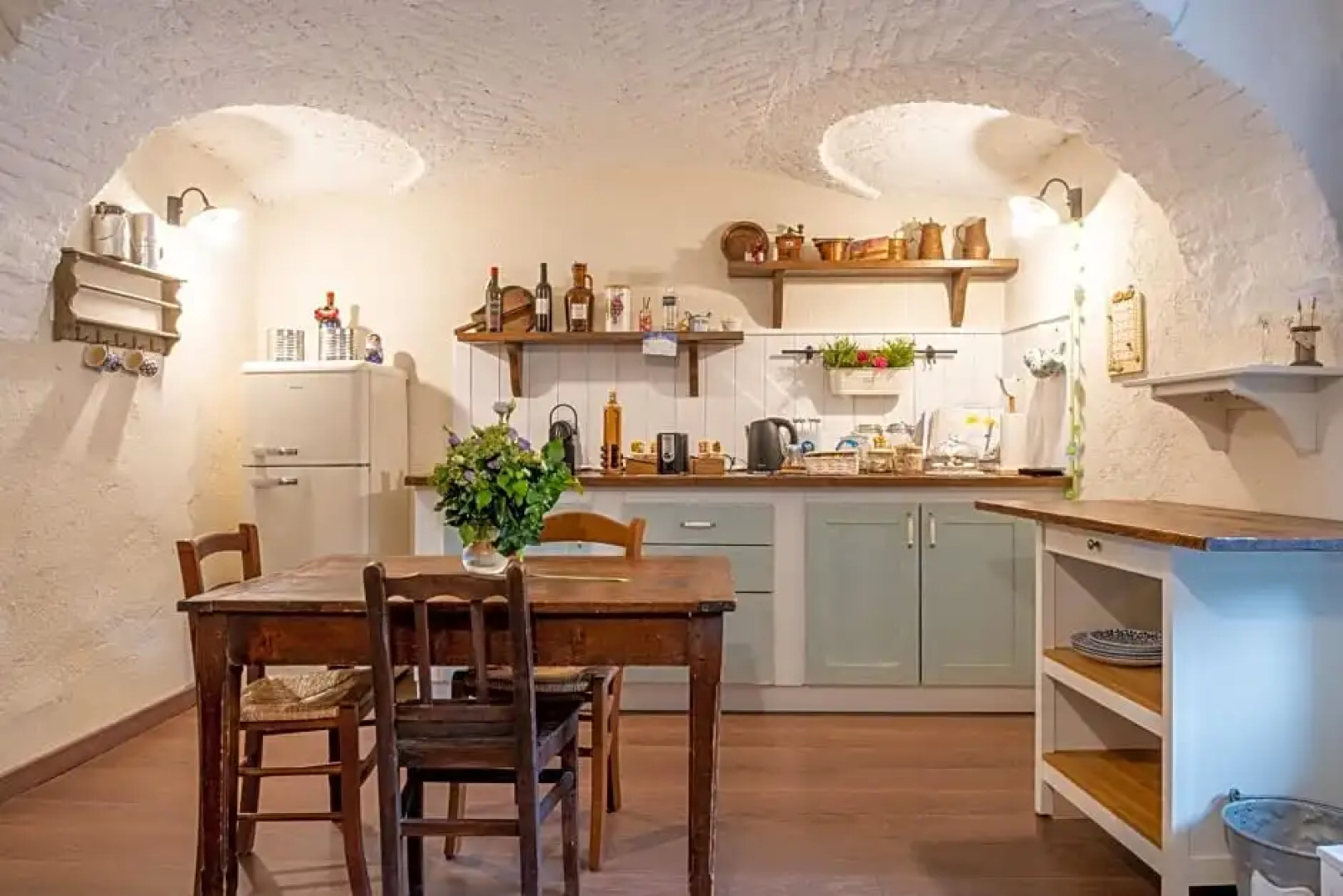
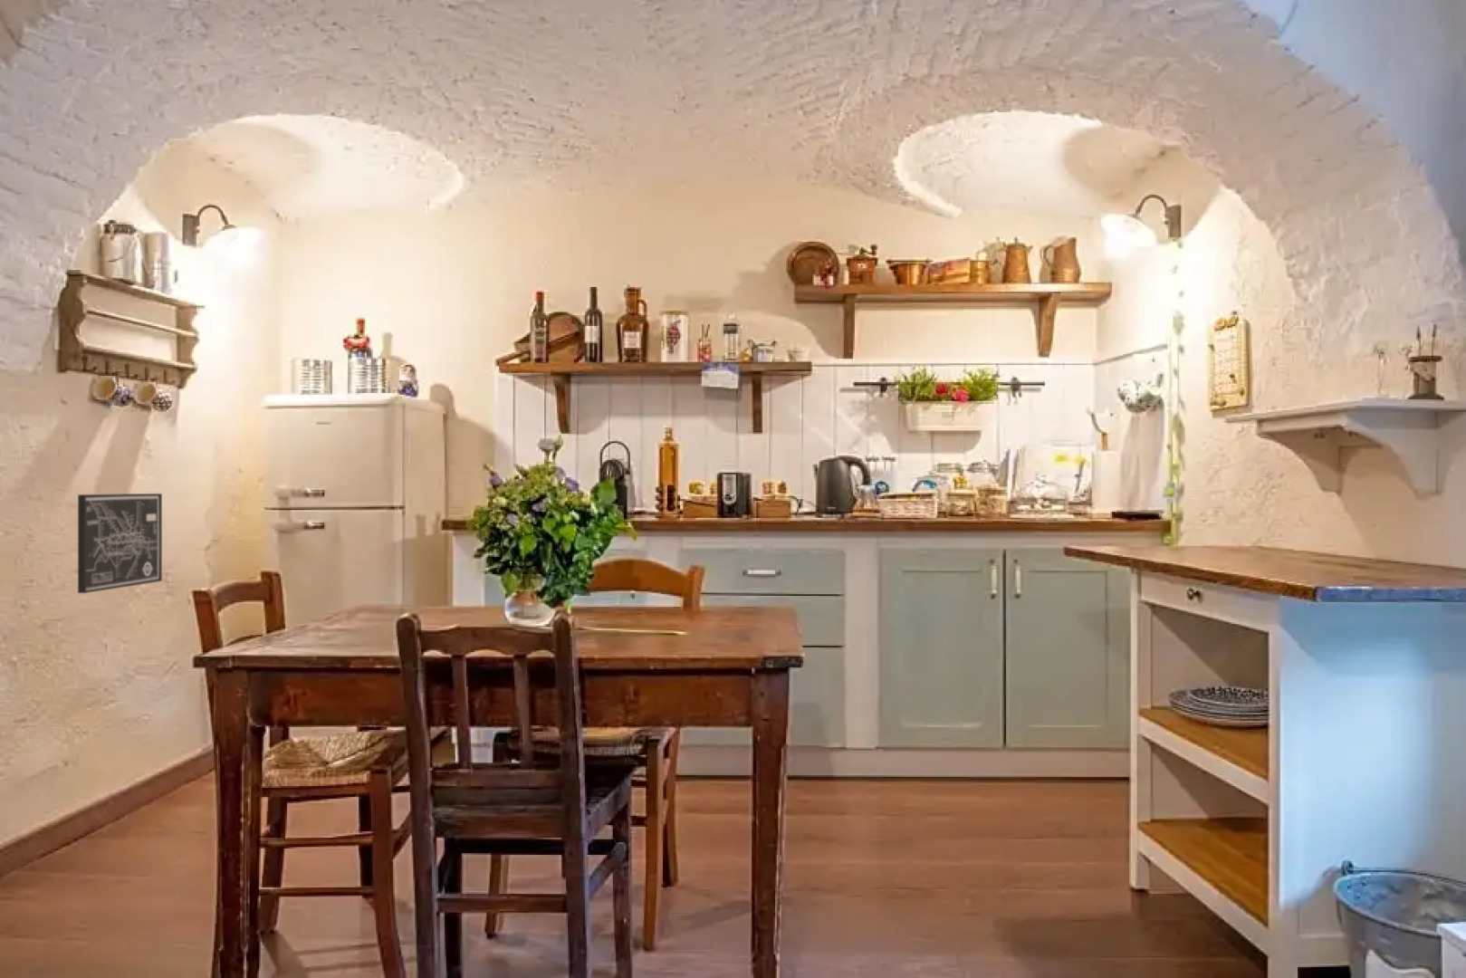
+ wall art [78,492,163,594]
